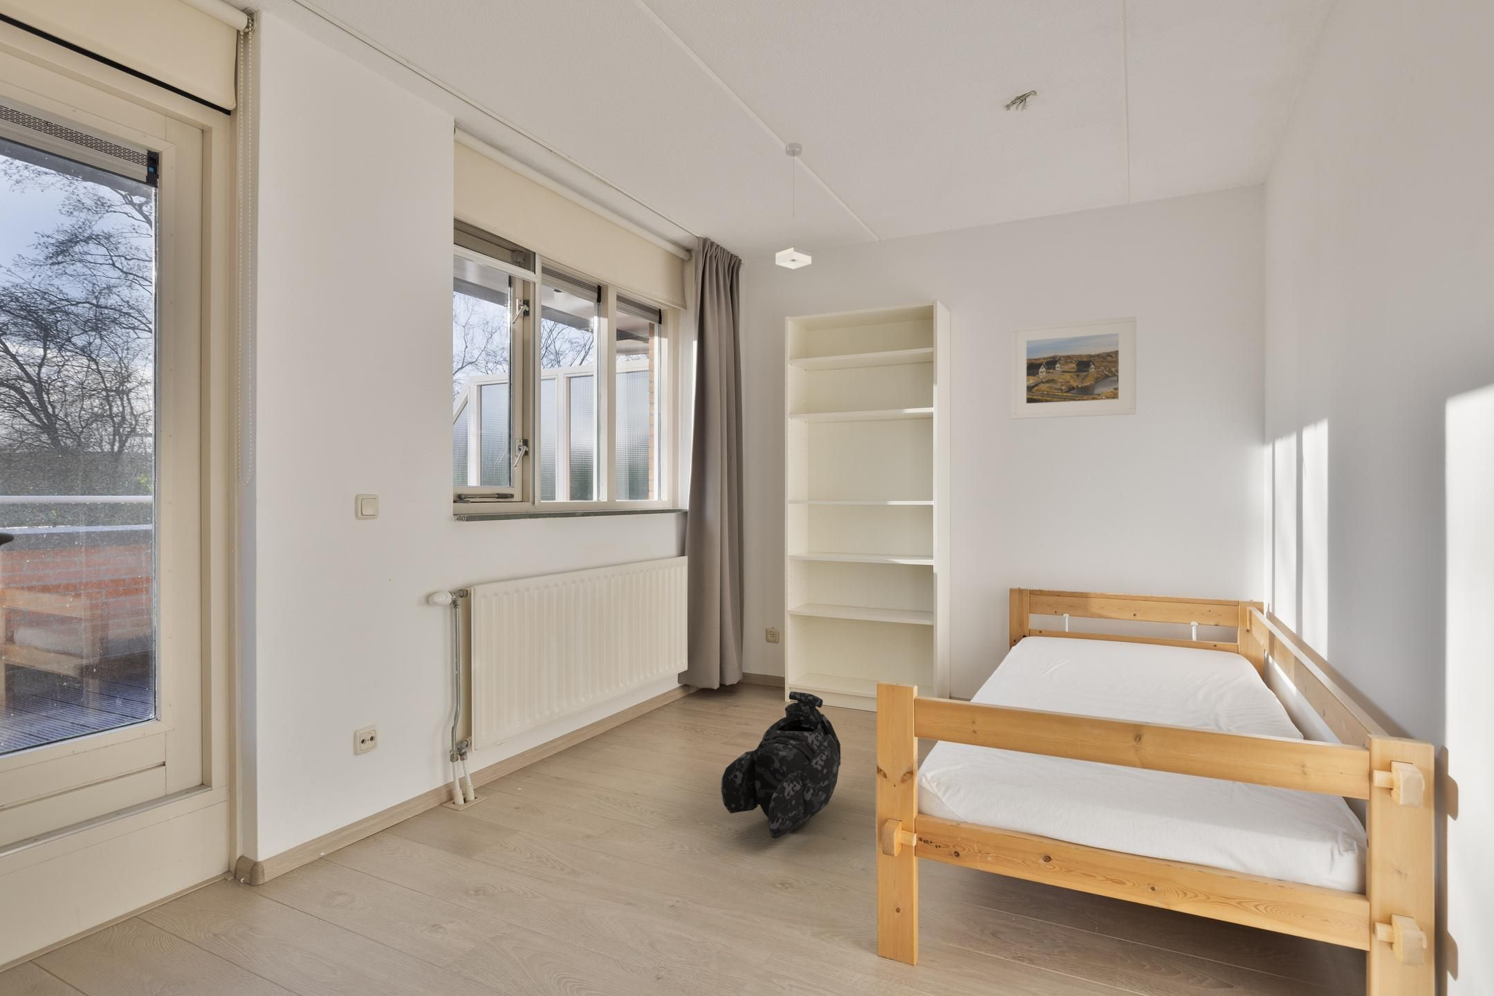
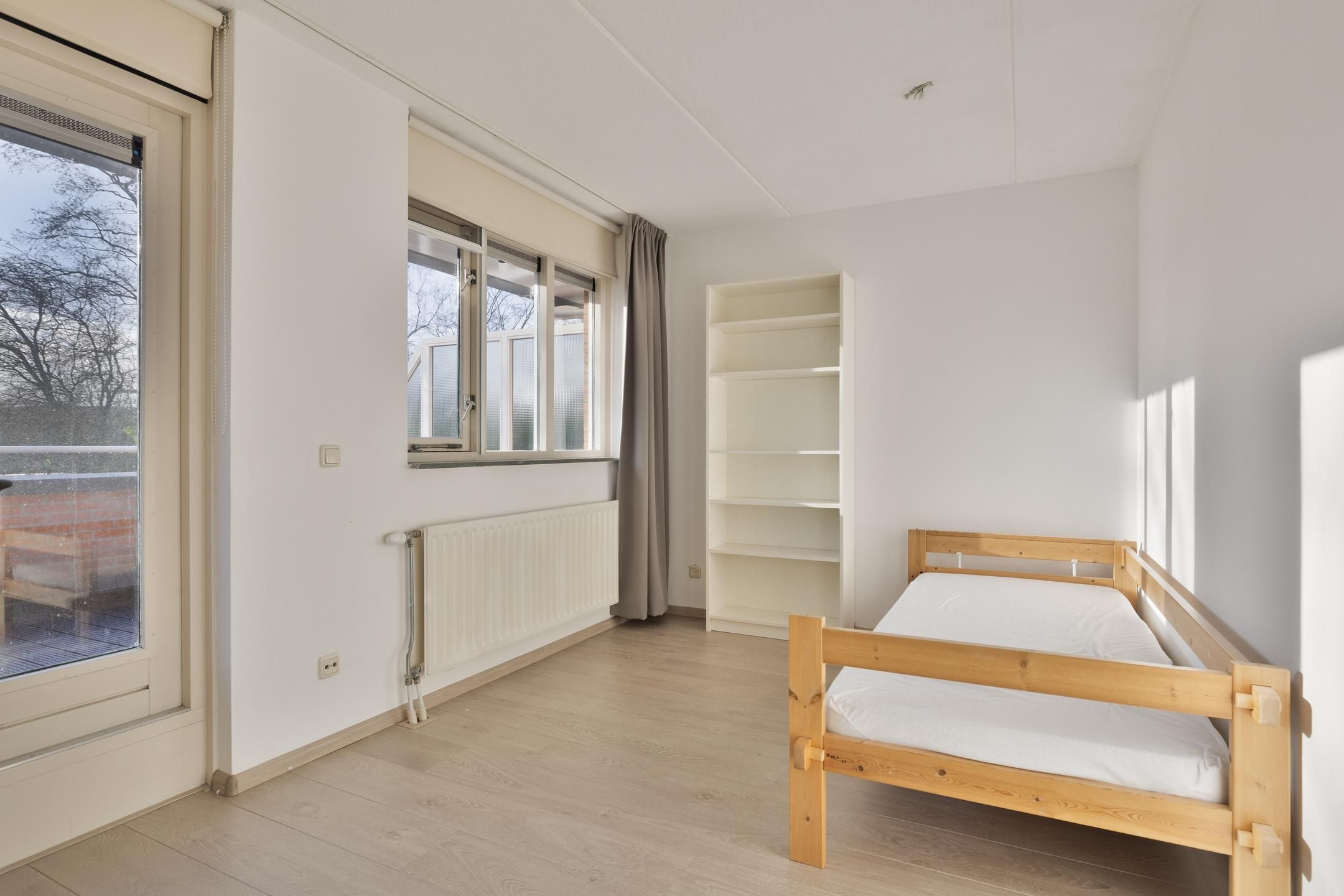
- pendant lamp [775,142,811,270]
- body armor [720,691,841,839]
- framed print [1009,316,1137,420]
